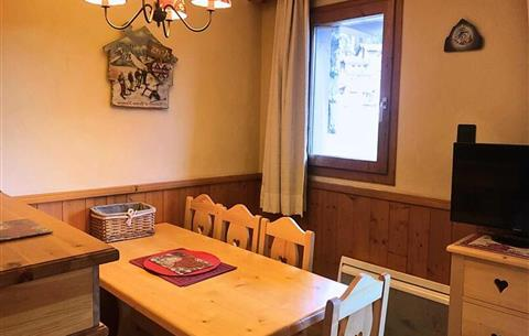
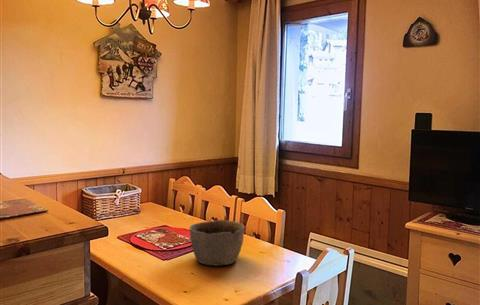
+ bowl [188,219,245,267]
